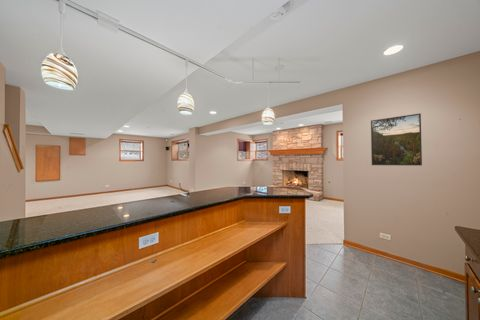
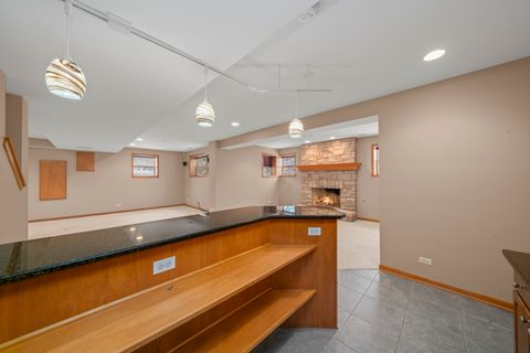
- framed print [370,112,423,166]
